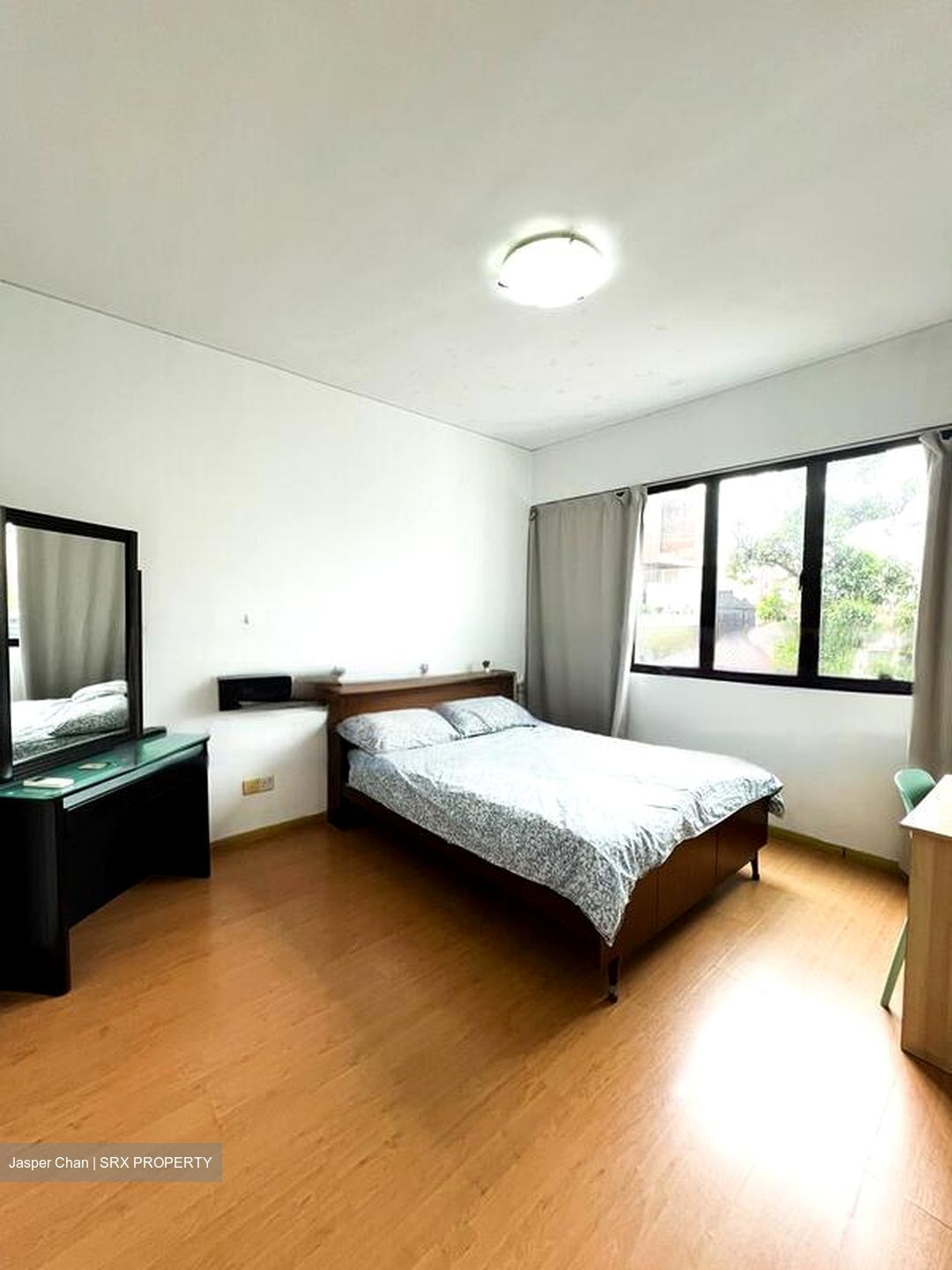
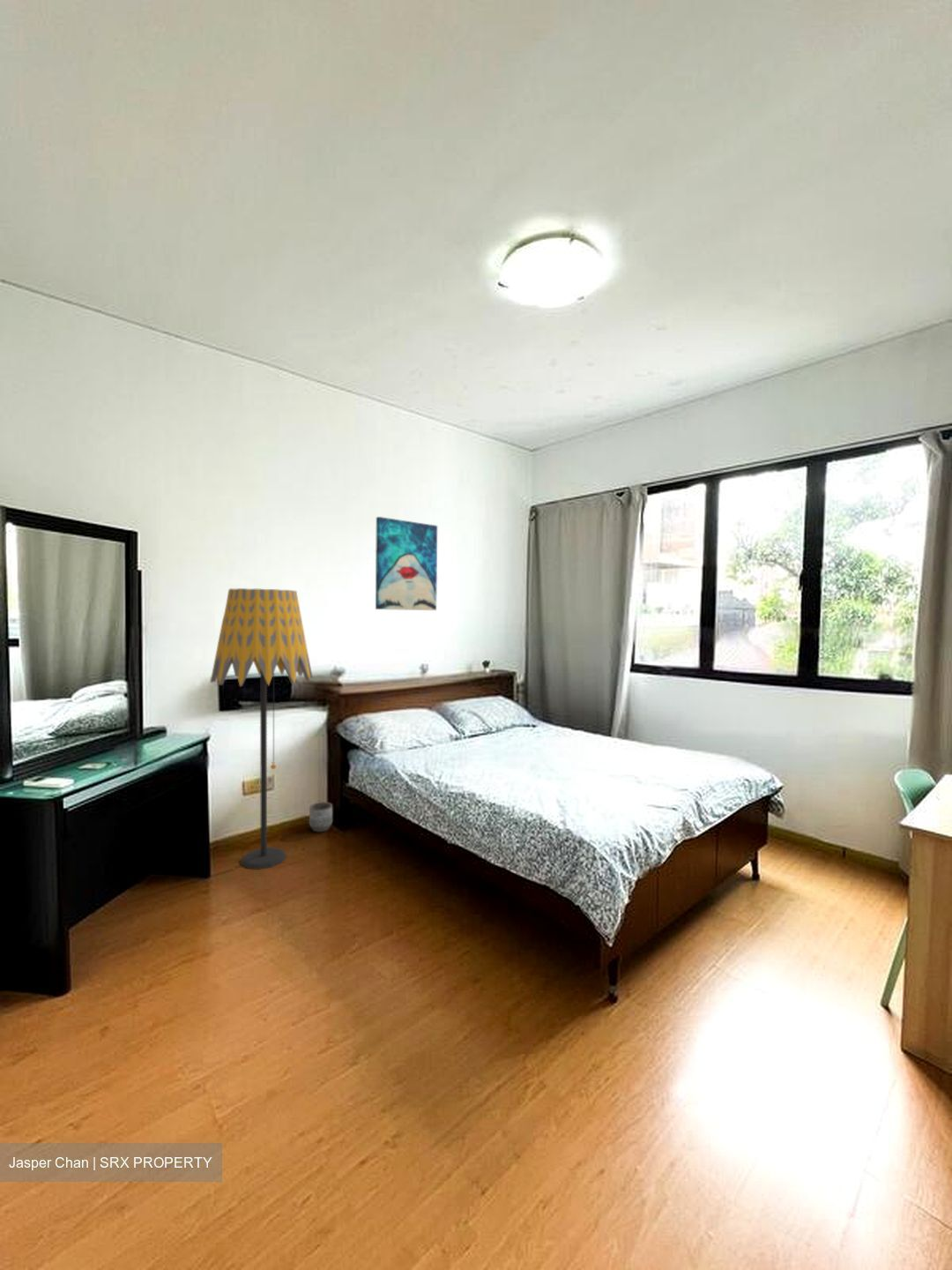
+ planter [309,801,333,833]
+ floor lamp [210,587,314,870]
+ wall art [375,516,438,611]
